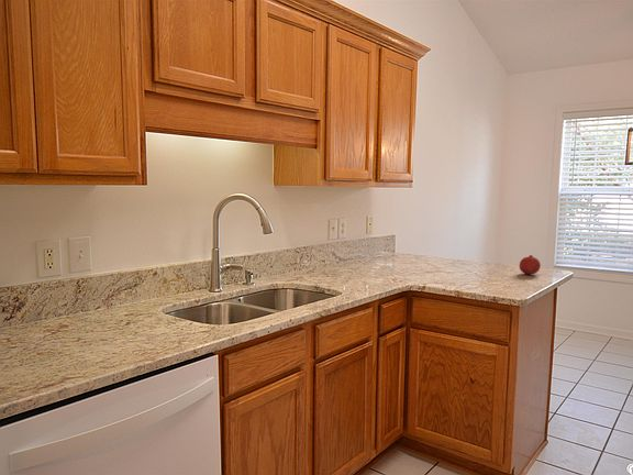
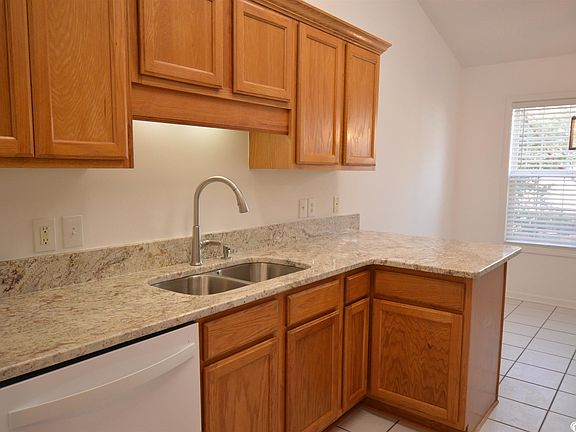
- fruit [519,254,542,275]
